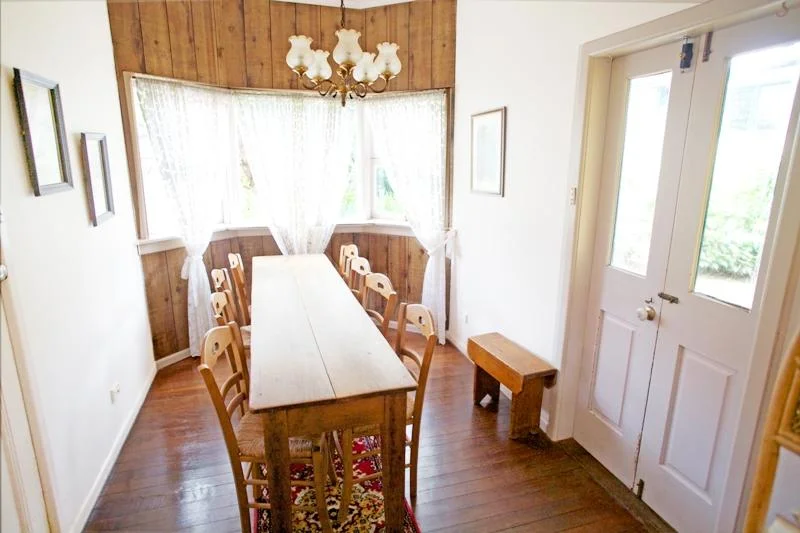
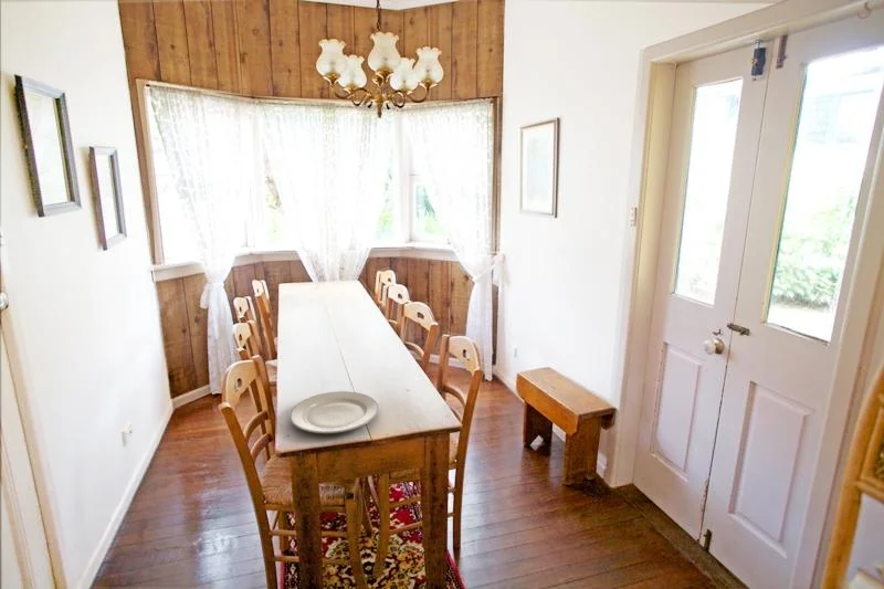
+ chinaware [288,390,380,434]
